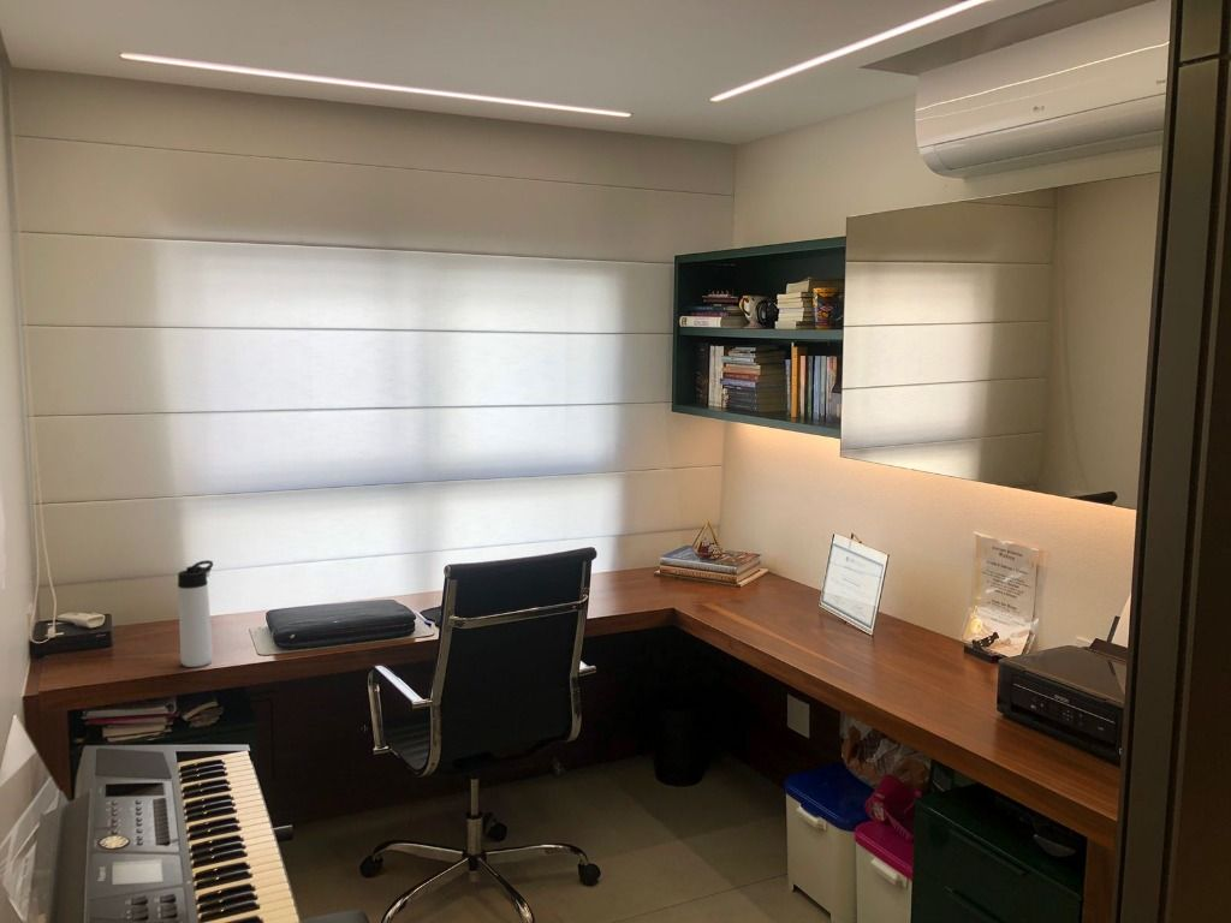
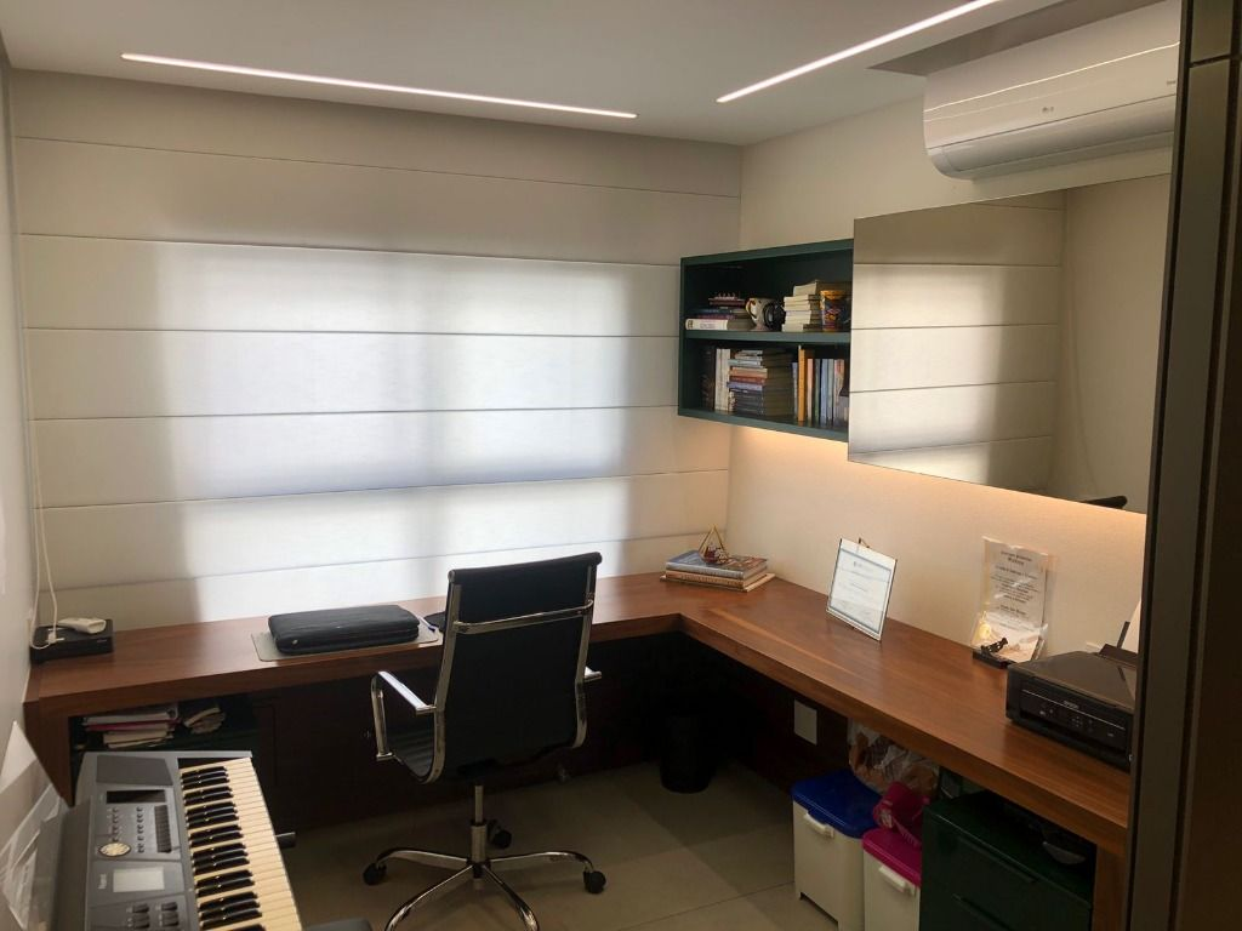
- thermos bottle [177,559,214,668]
